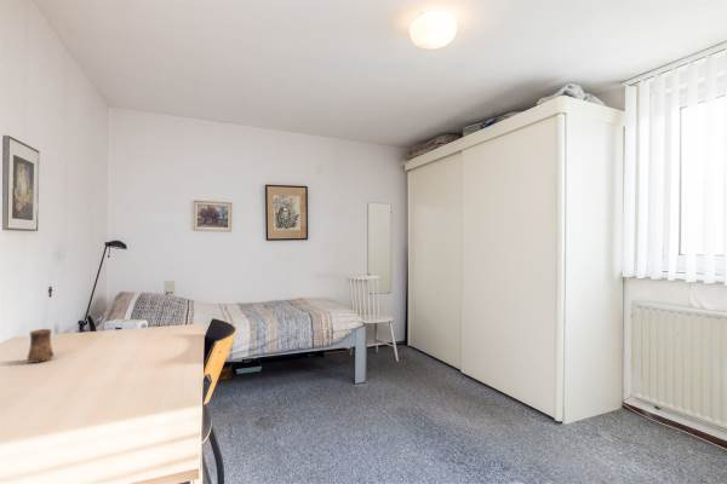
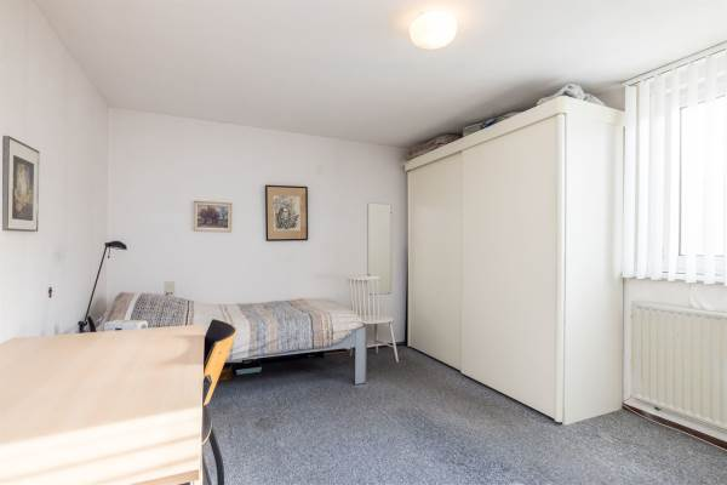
- cup [25,328,55,364]
